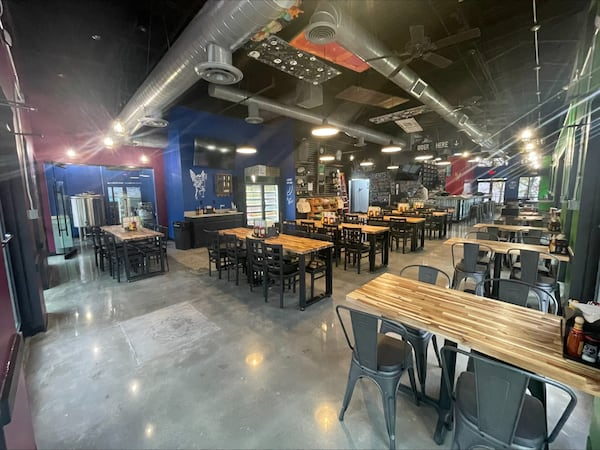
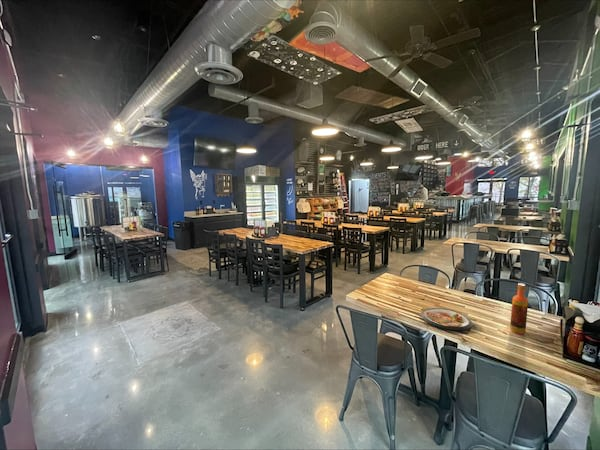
+ hot sauce [509,282,529,335]
+ dish [420,307,473,332]
